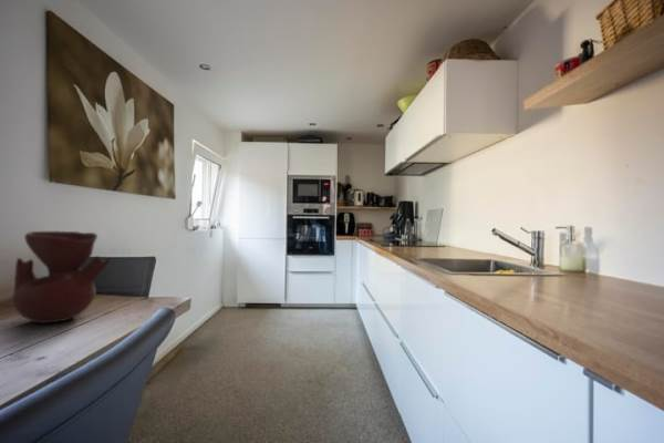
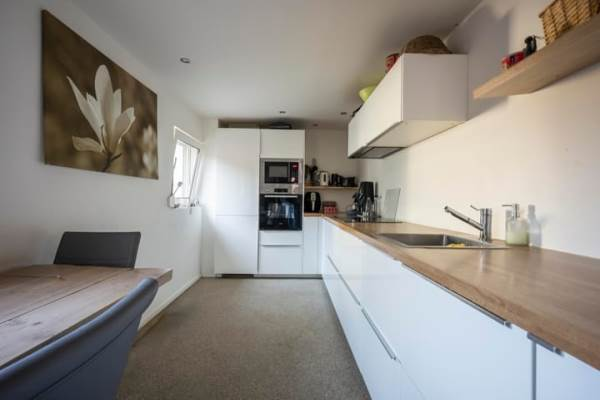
- vase [11,230,112,324]
